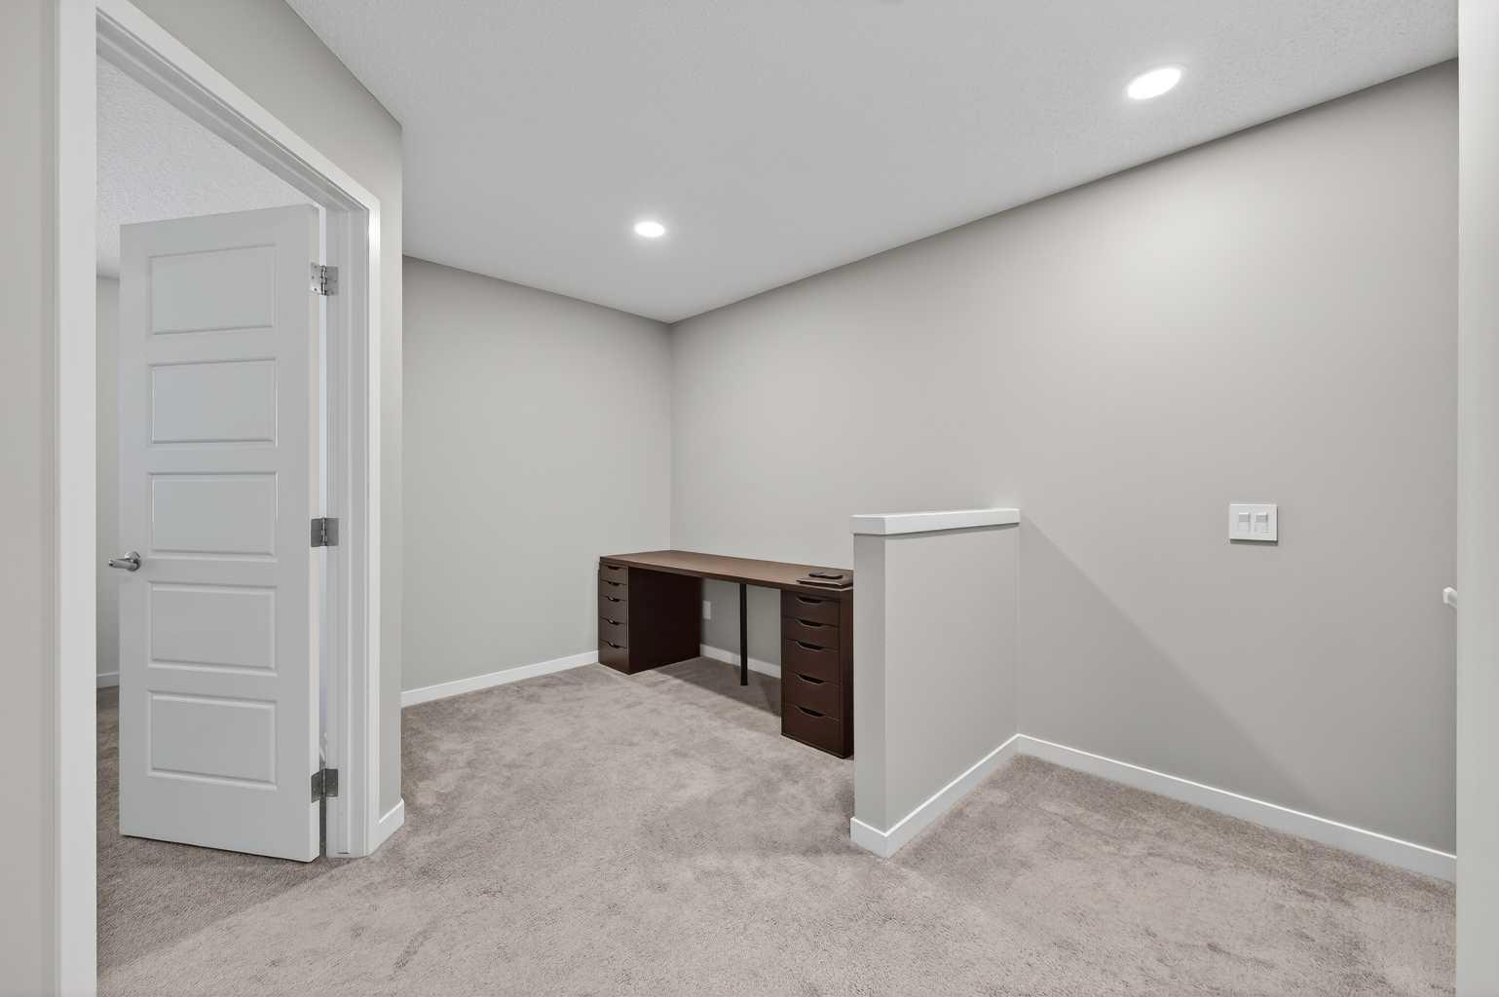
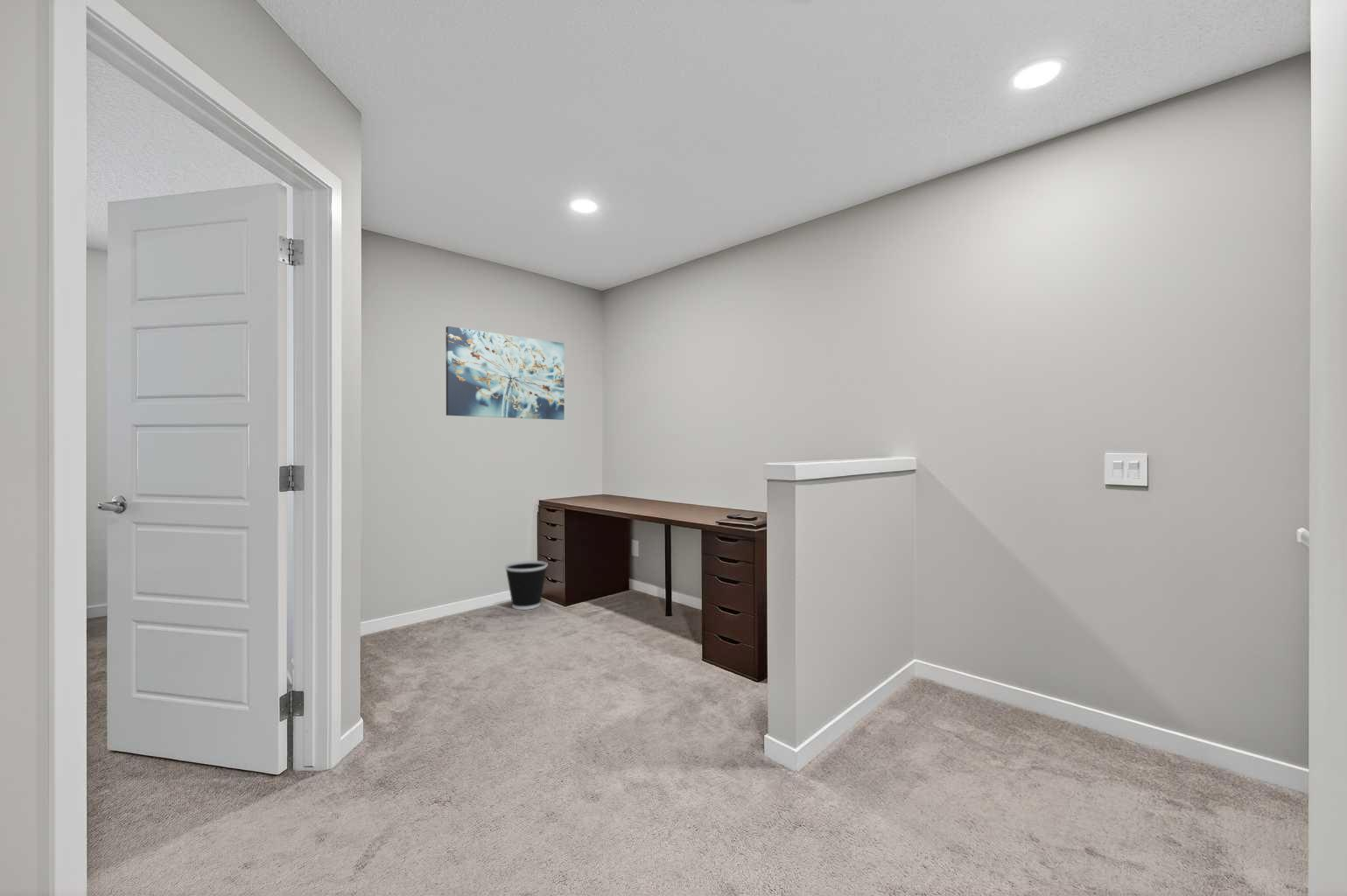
+ wall art [445,325,565,421]
+ wastebasket [504,560,549,611]
